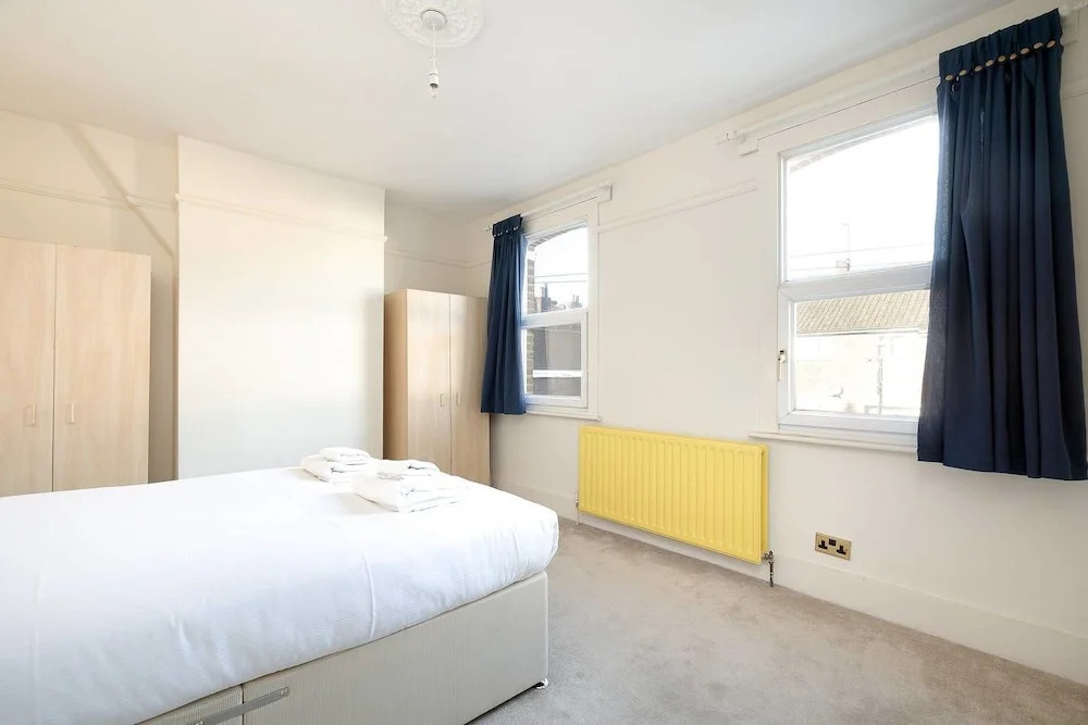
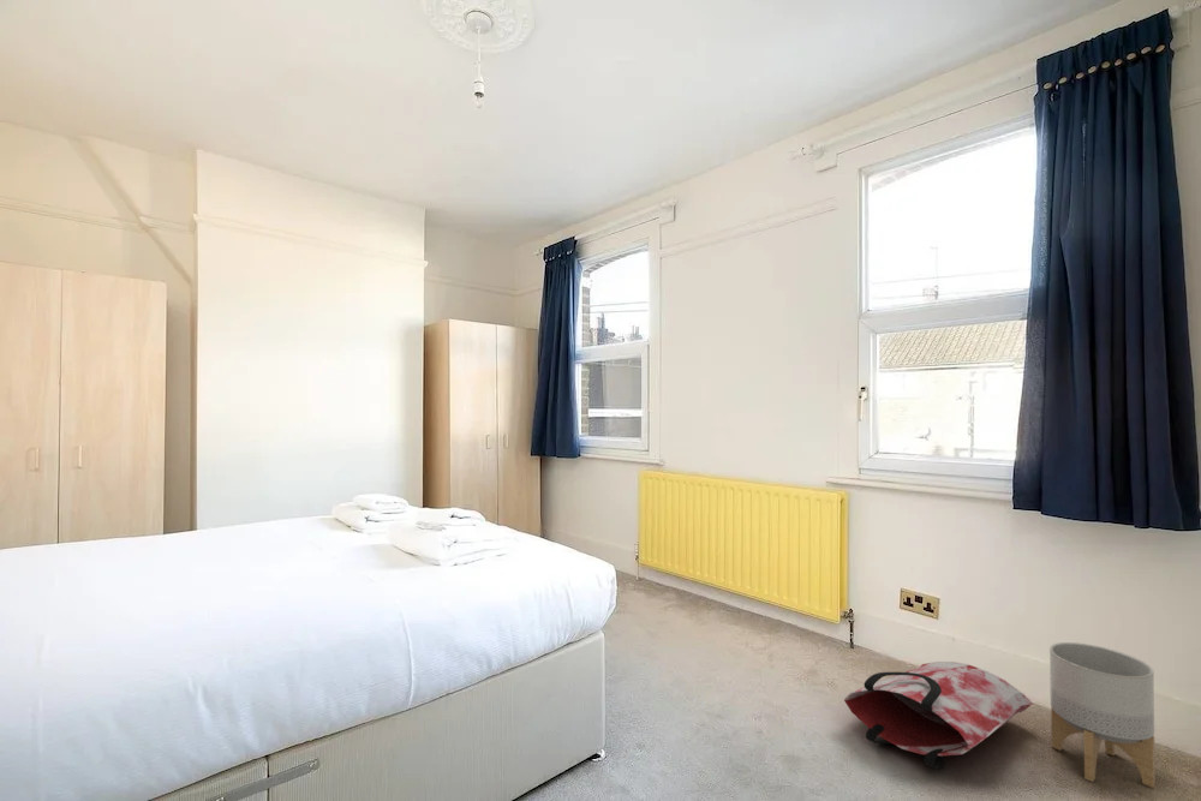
+ planter [1048,641,1157,789]
+ bag [843,660,1034,770]
